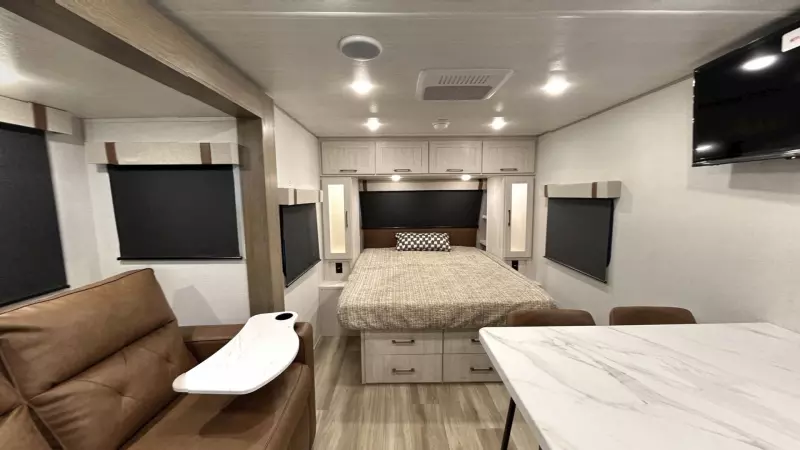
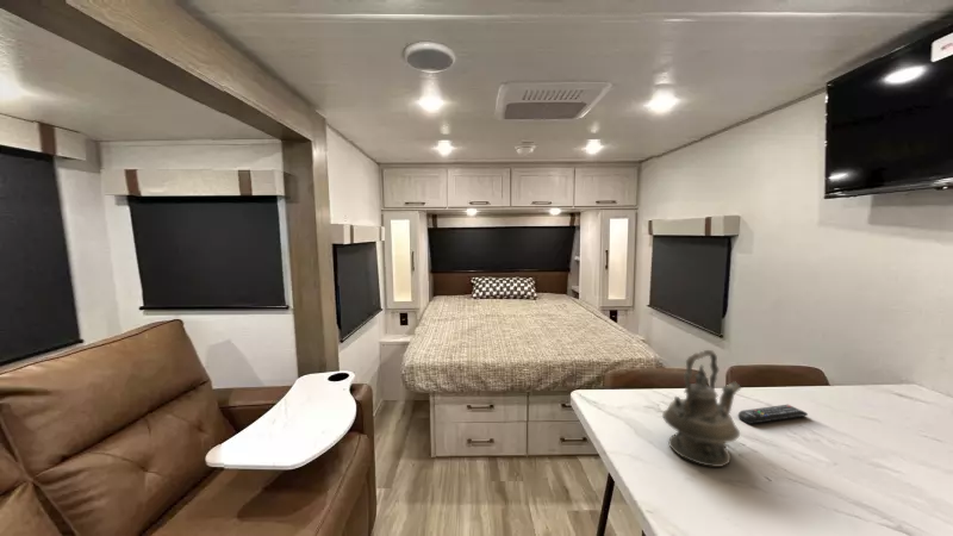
+ teapot [661,349,742,468]
+ remote control [737,404,809,425]
